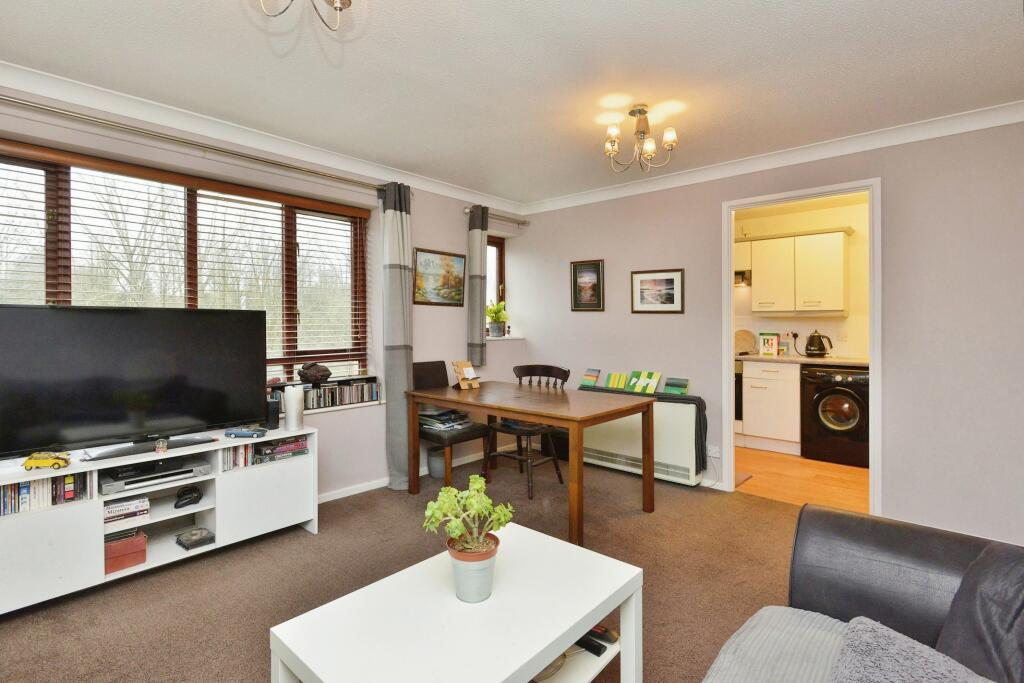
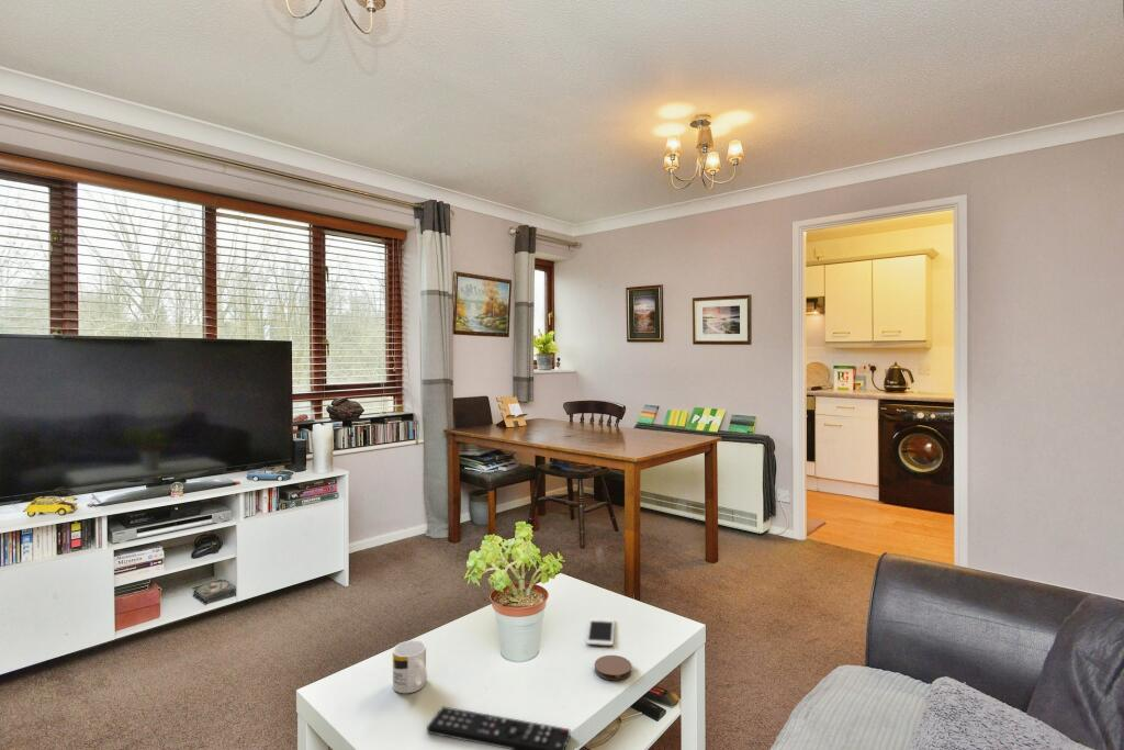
+ cell phone [585,617,616,647]
+ mug [392,639,428,694]
+ coaster [594,654,632,681]
+ remote control [426,705,571,750]
